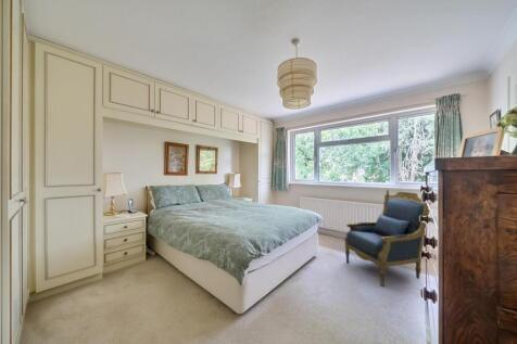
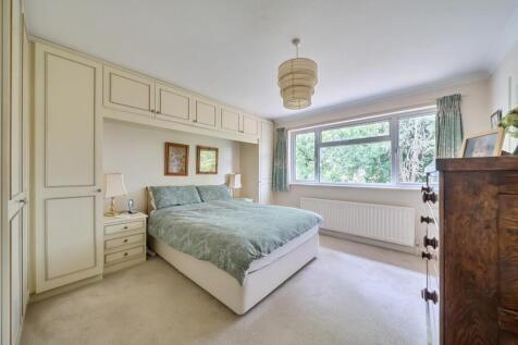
- armchair [343,189,431,288]
